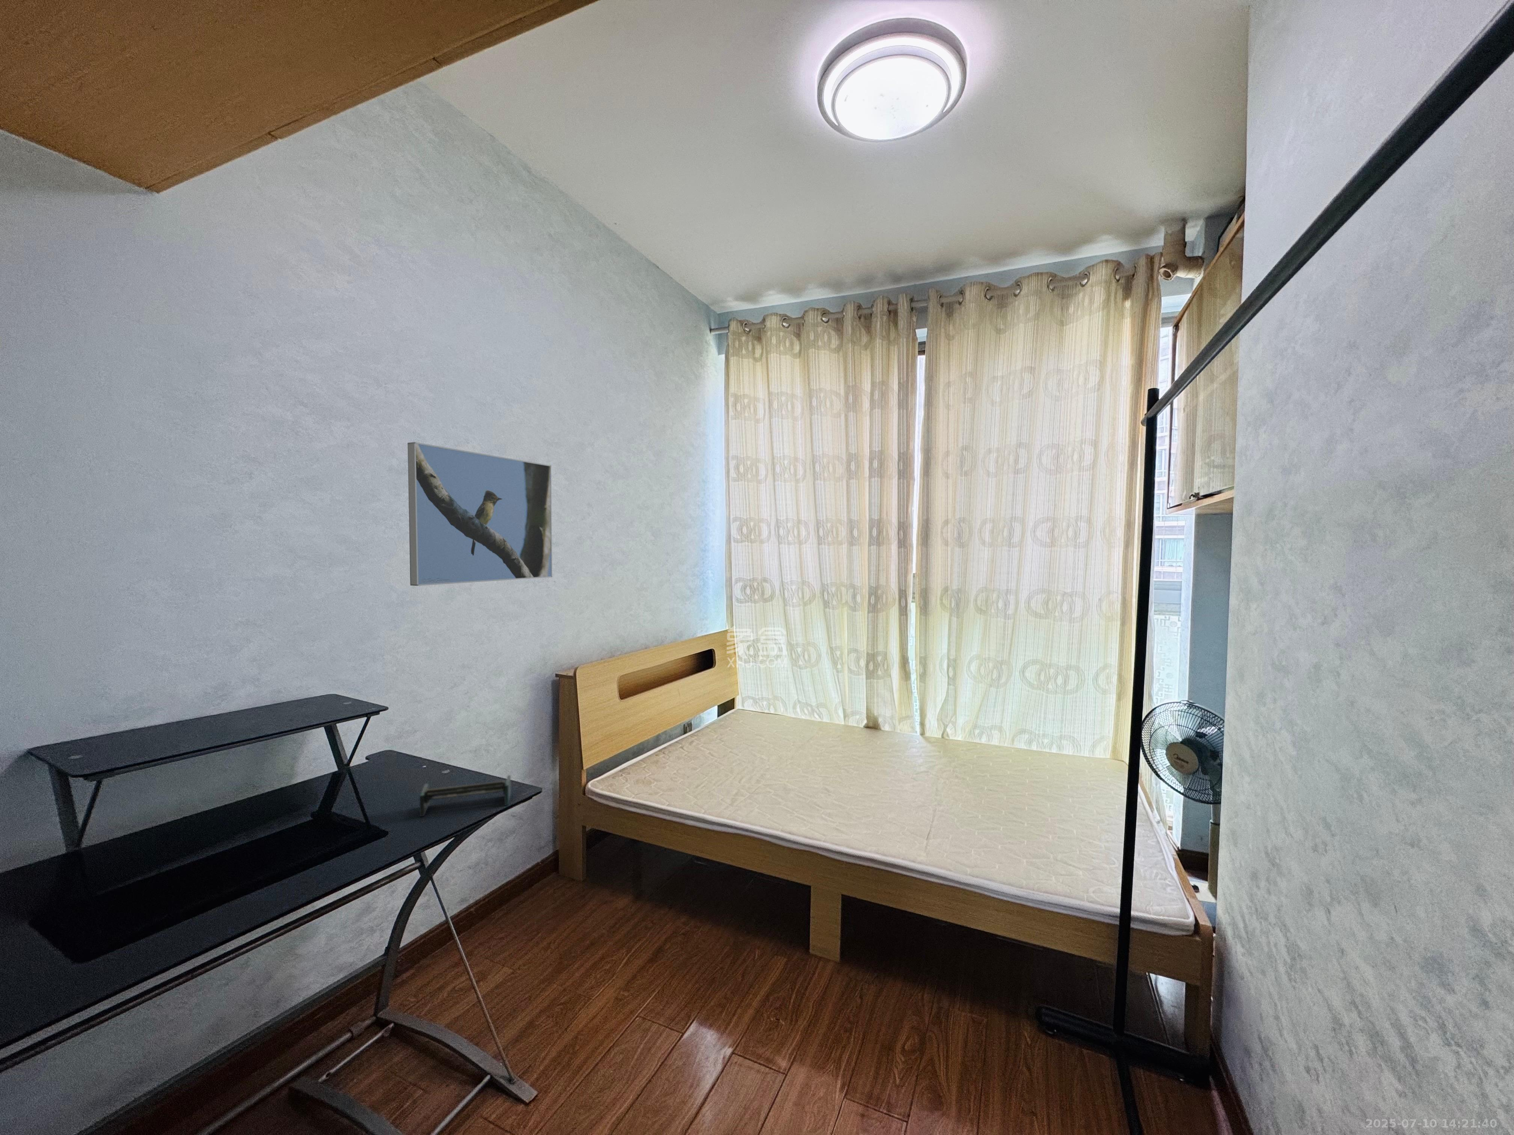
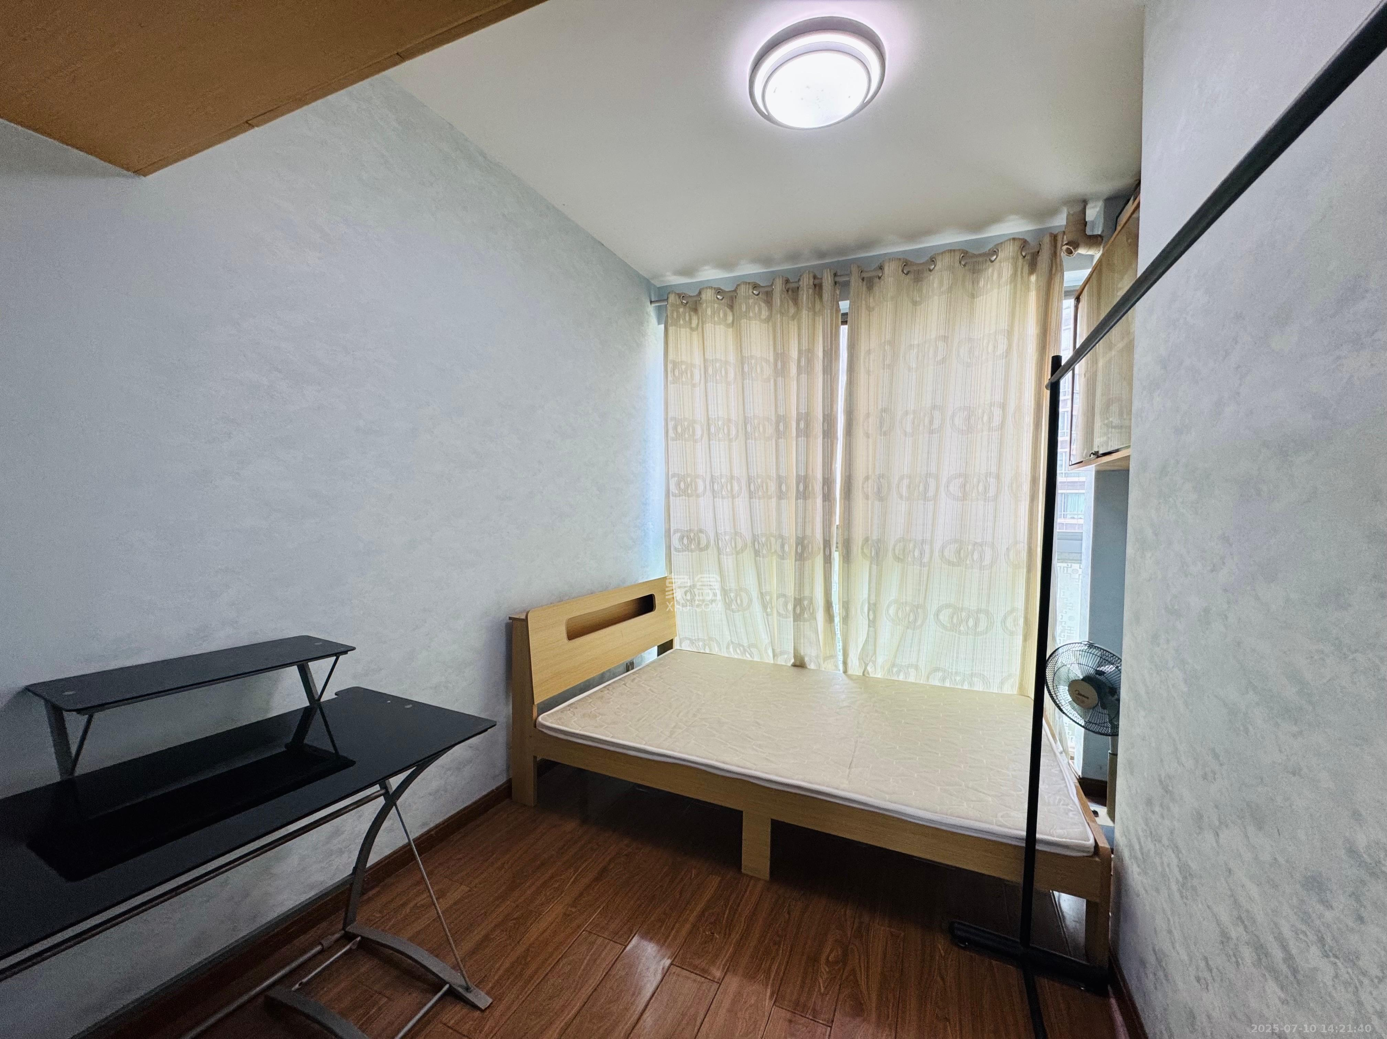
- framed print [407,442,553,587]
- shelf [420,775,511,817]
